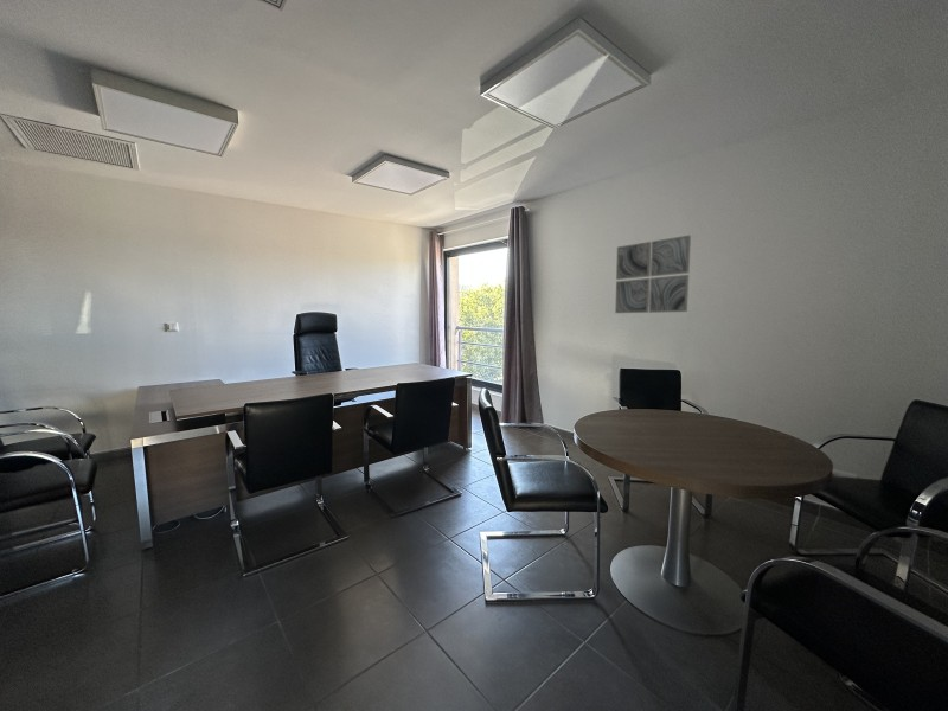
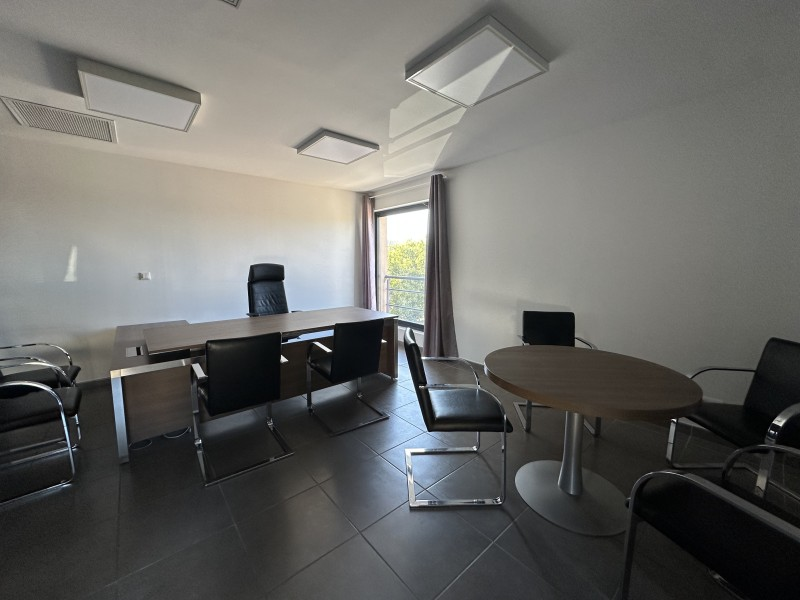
- wall art [614,235,692,314]
